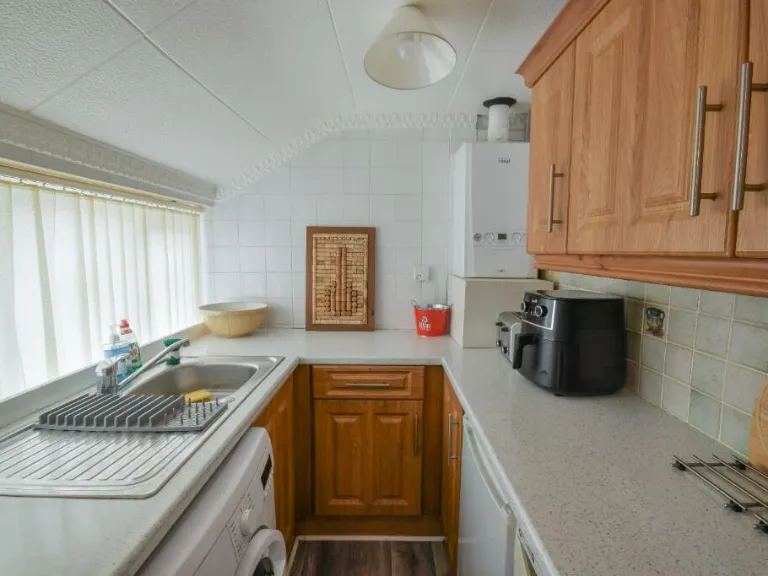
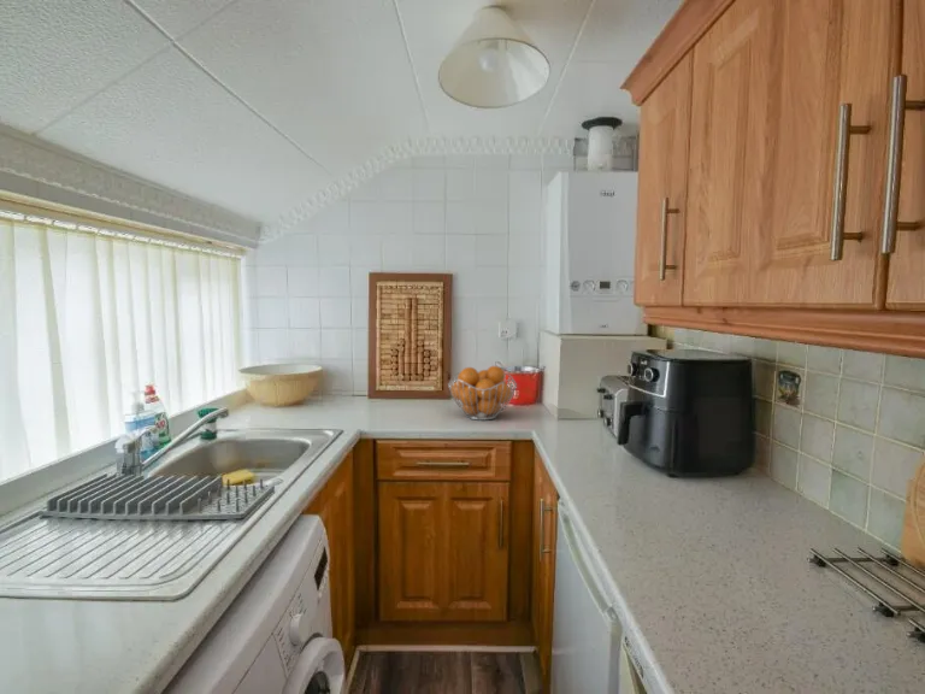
+ fruit basket [447,365,518,420]
